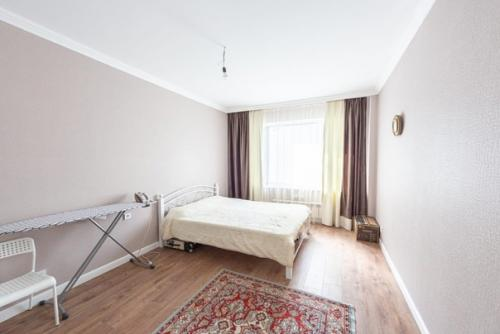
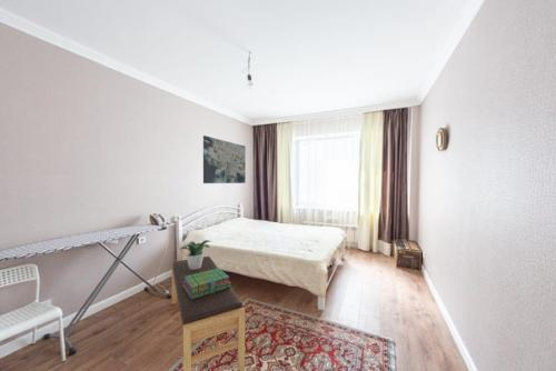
+ stack of books [182,267,232,300]
+ wall art [202,134,247,184]
+ potted plant [178,239,212,269]
+ bench [171,255,246,371]
